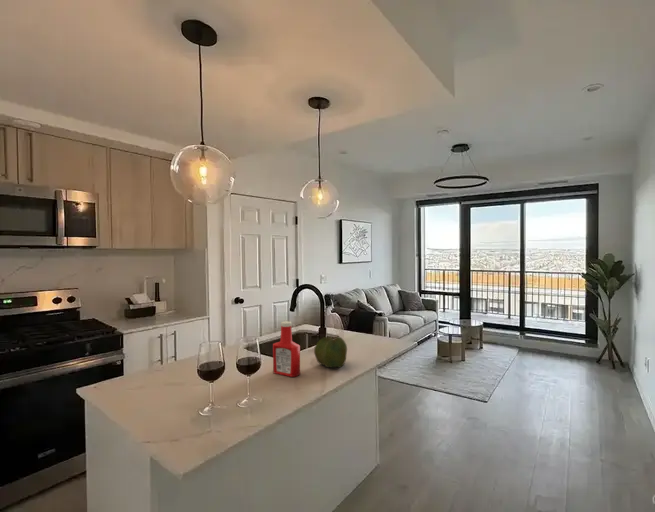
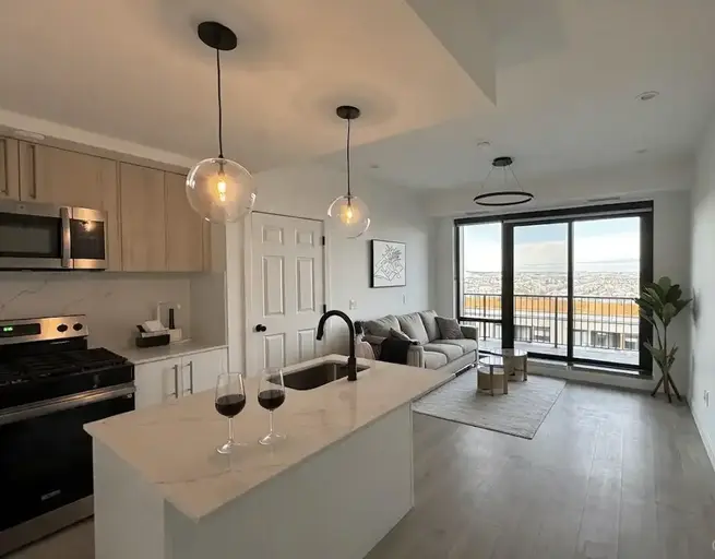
- soap bottle [272,320,301,378]
- cabbage [313,336,348,368]
